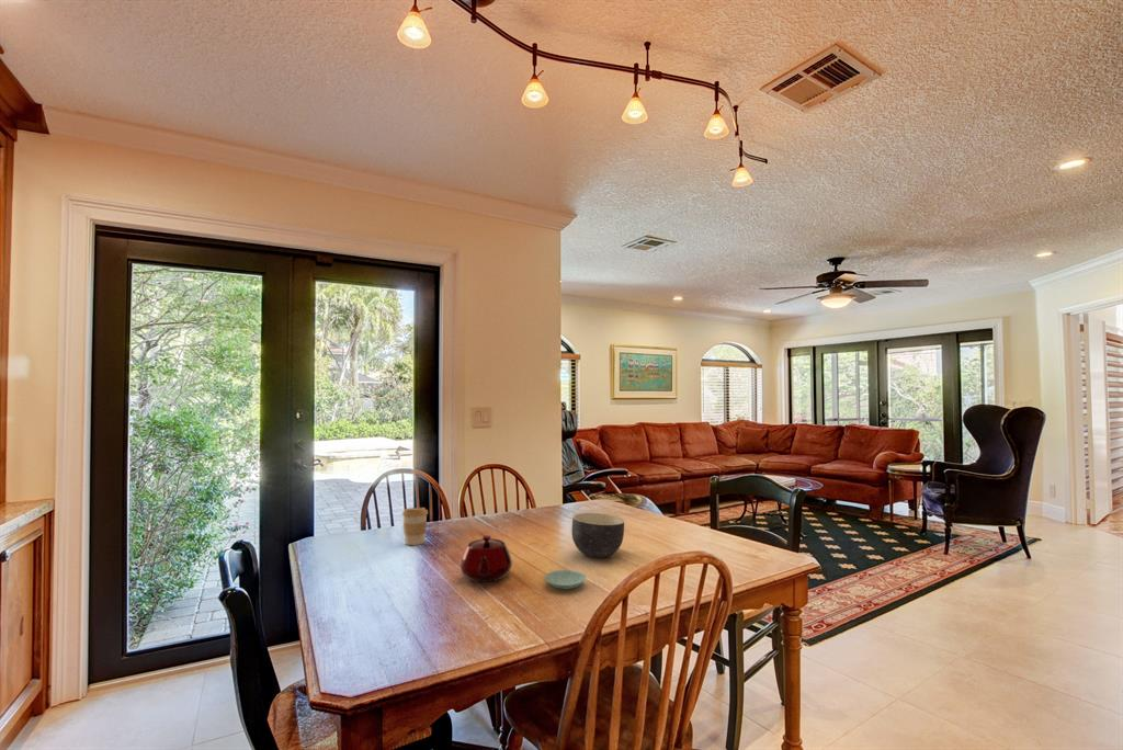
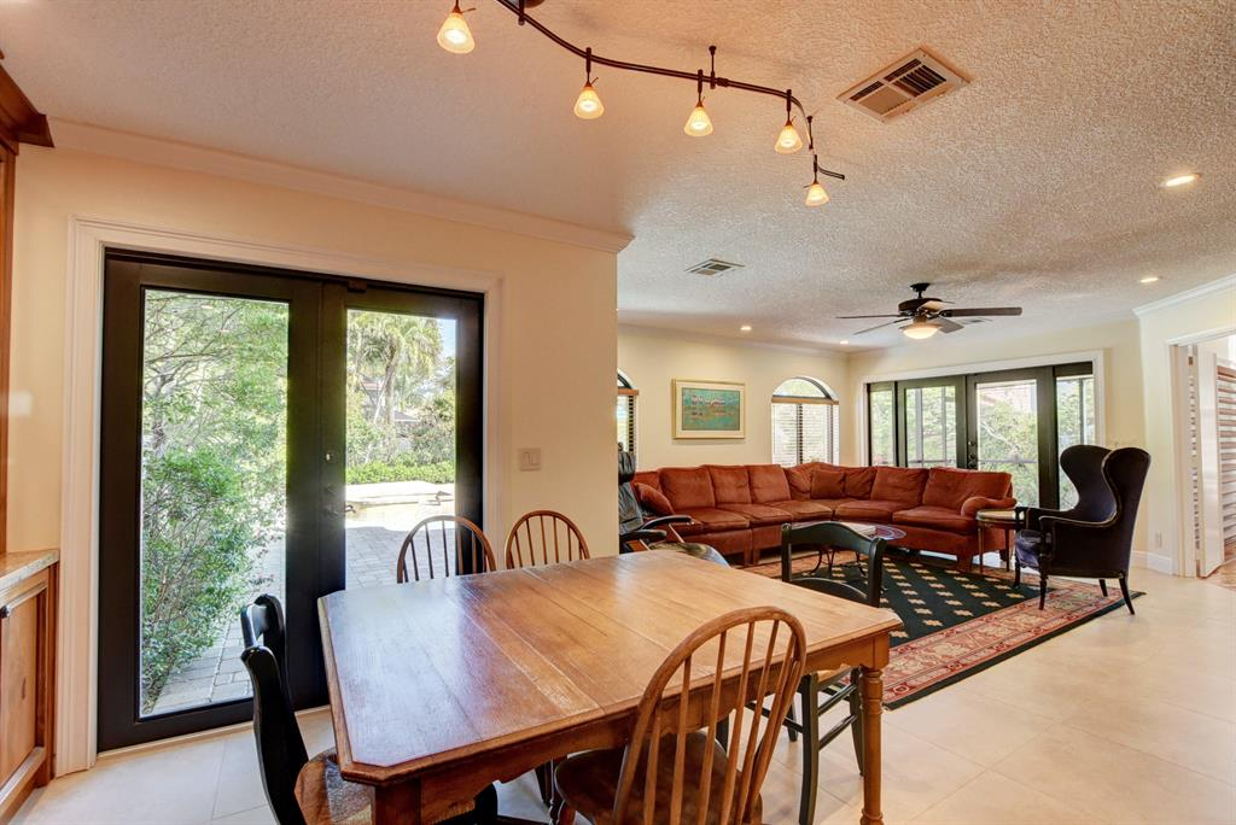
- coffee cup [401,507,429,546]
- bowl [570,512,625,558]
- saucer [544,569,587,590]
- teapot [460,534,513,583]
